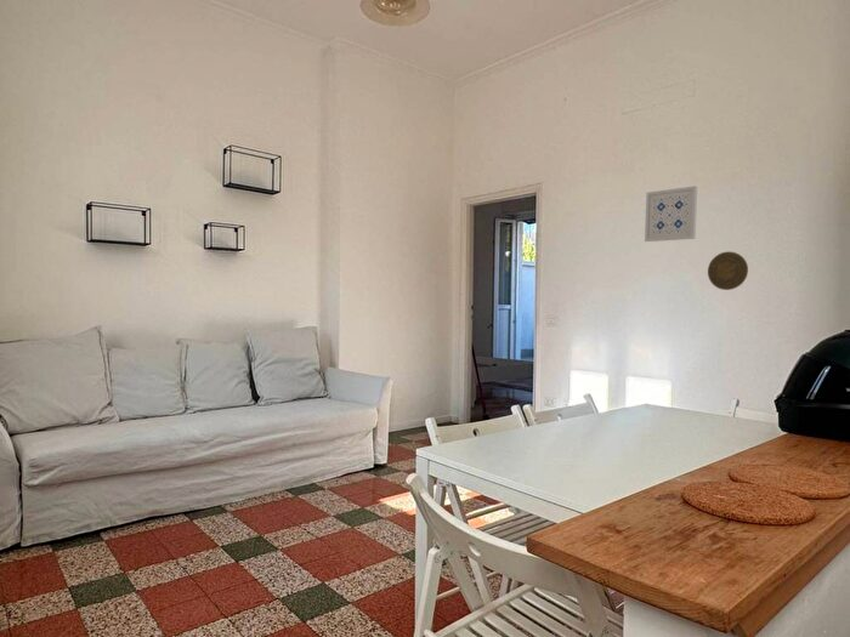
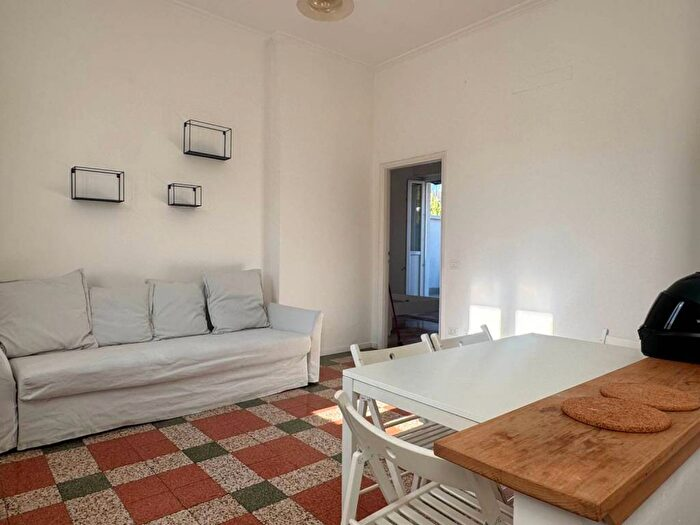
- wall art [644,184,698,243]
- decorative plate [707,250,749,291]
